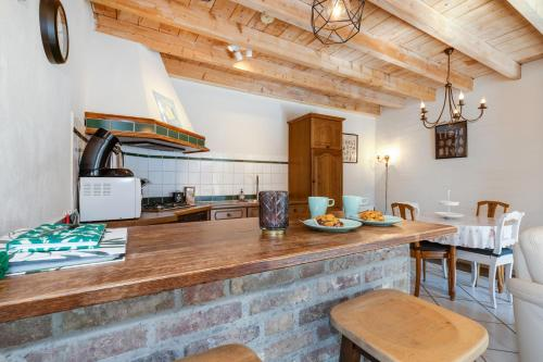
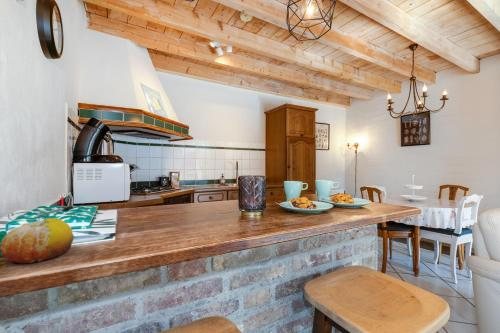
+ fruit [0,217,74,264]
